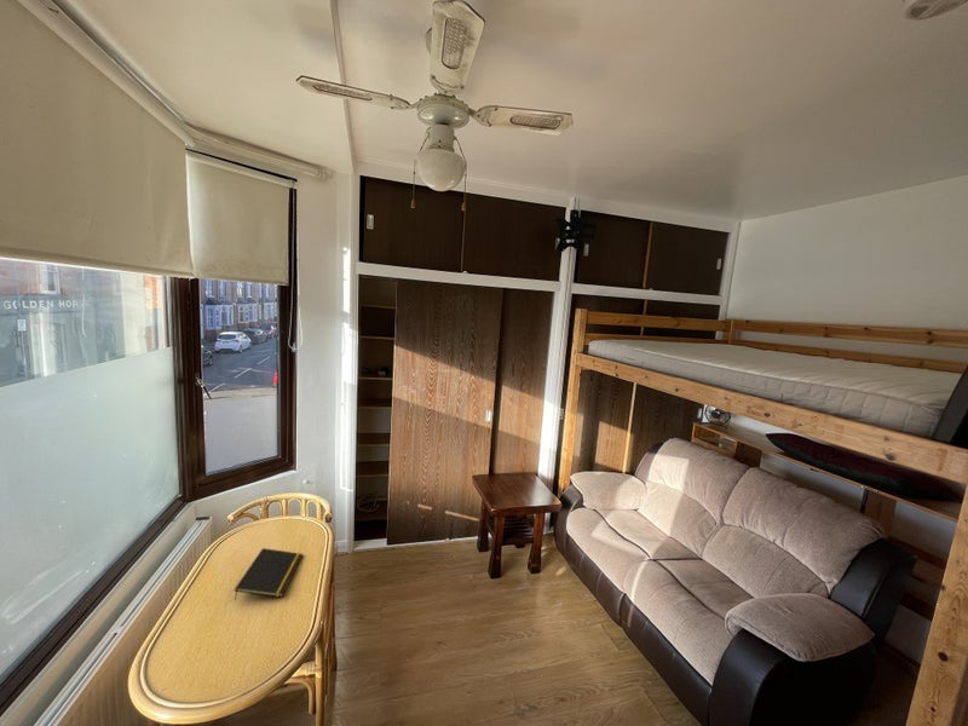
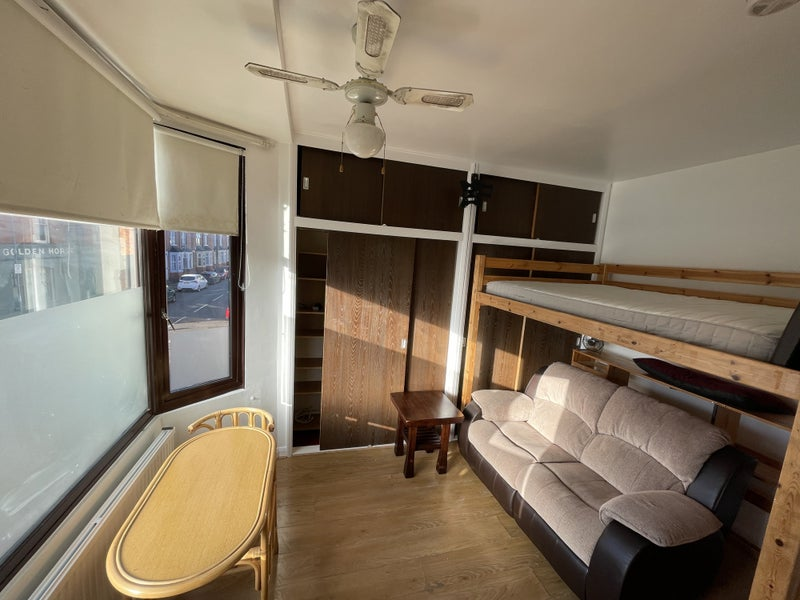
- notepad [234,547,304,603]
